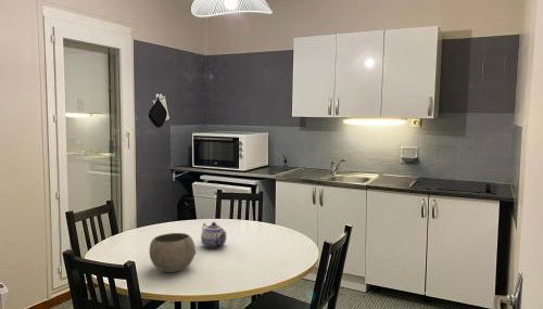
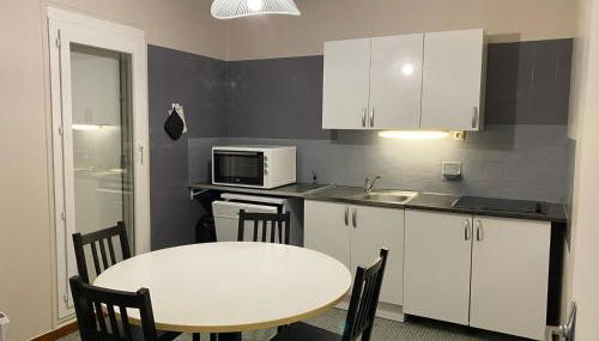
- bowl [149,232,197,273]
- teapot [200,221,227,249]
